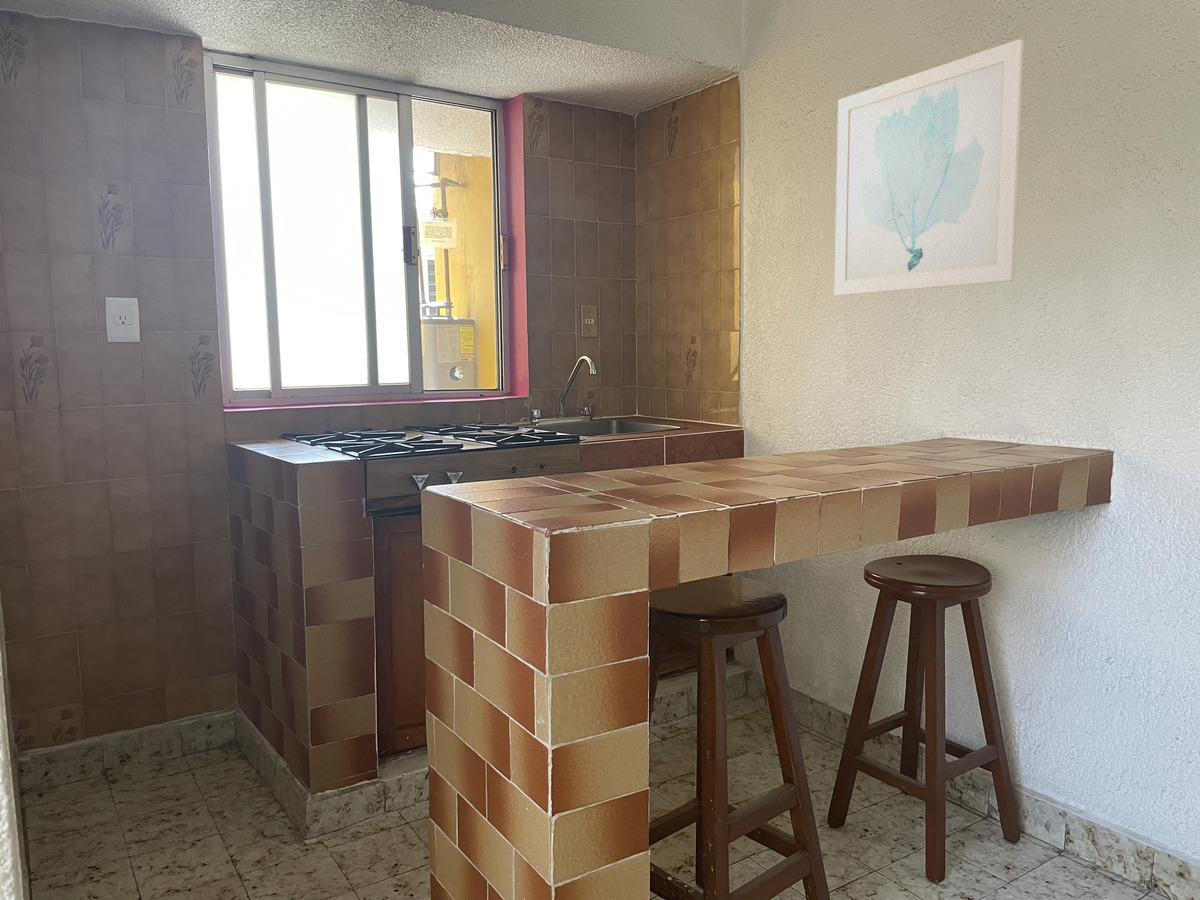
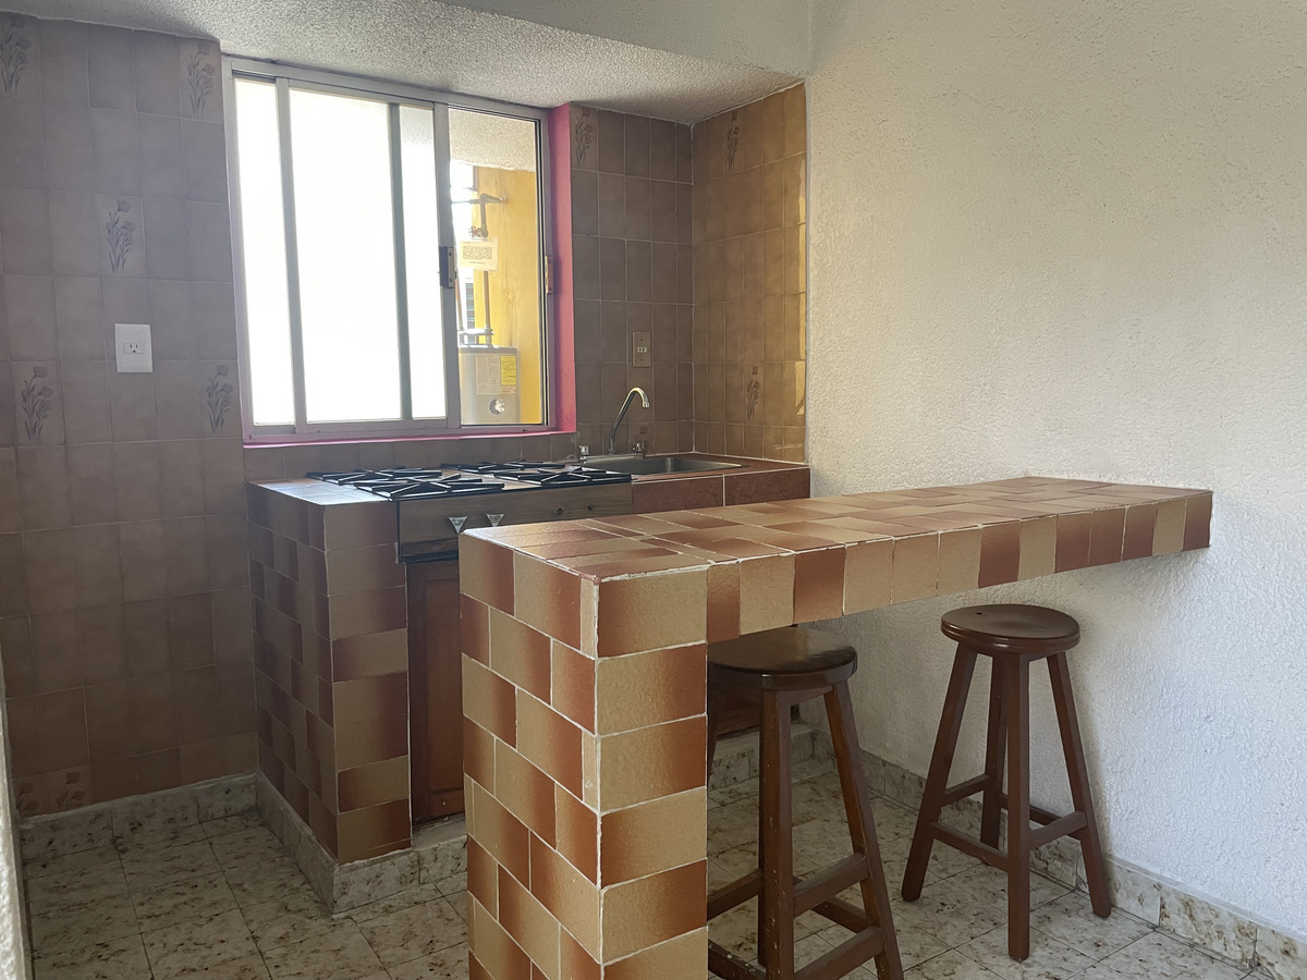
- wall art [834,38,1024,297]
